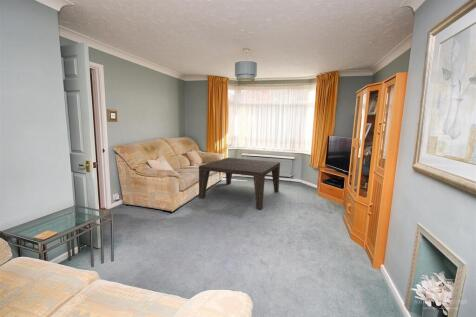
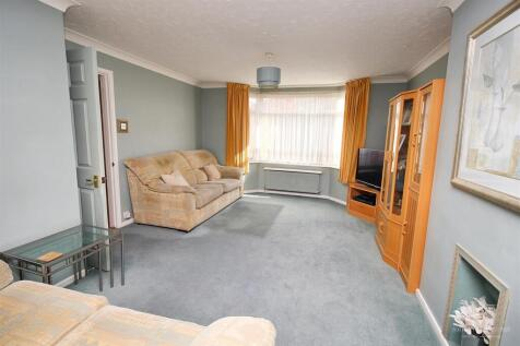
- coffee table [198,157,281,210]
